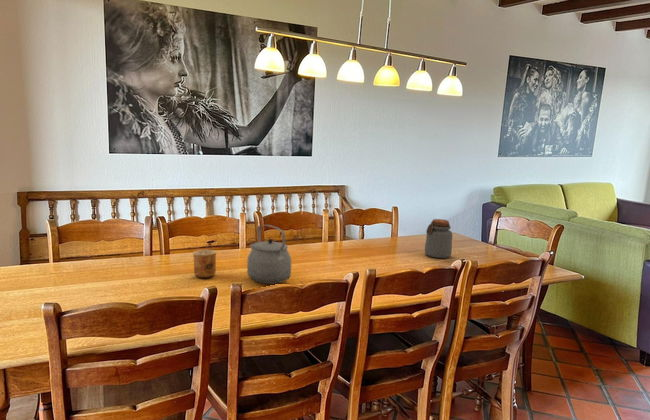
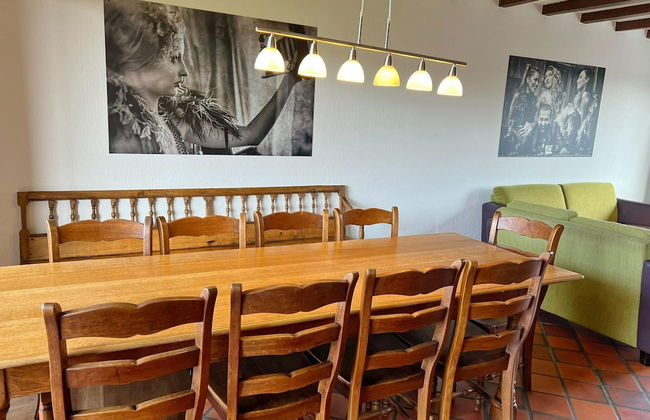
- cup [192,249,217,279]
- jar [424,218,453,259]
- tea kettle [246,224,292,285]
